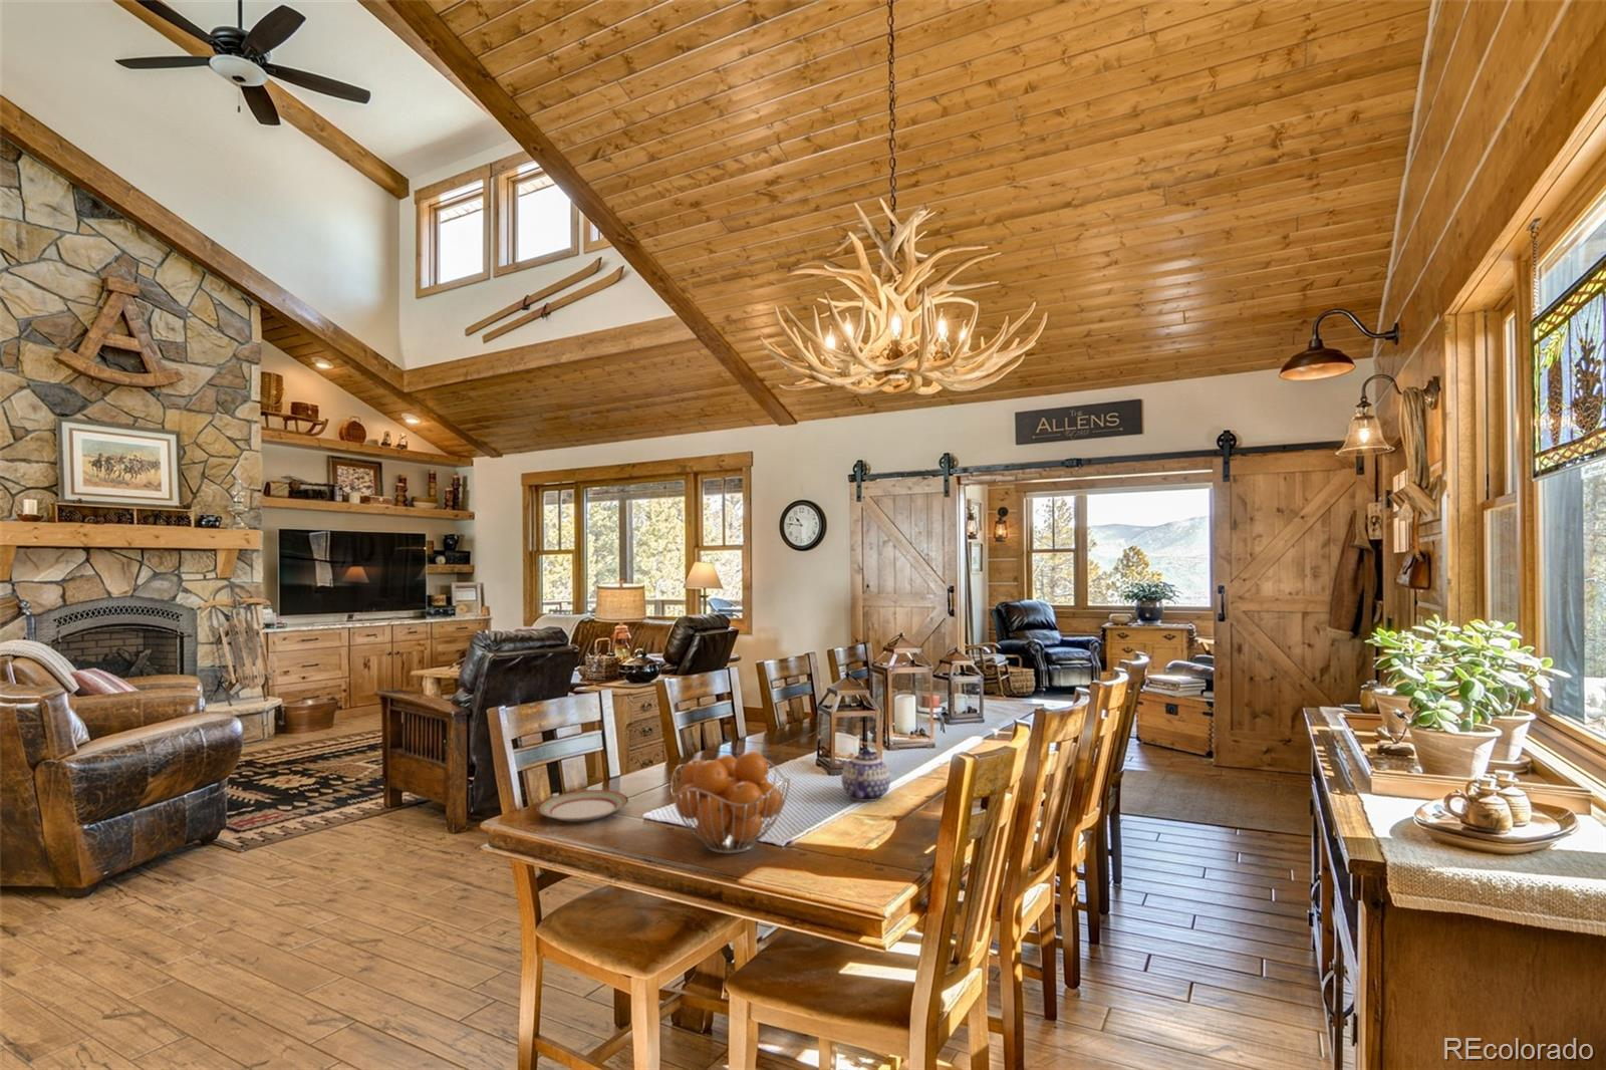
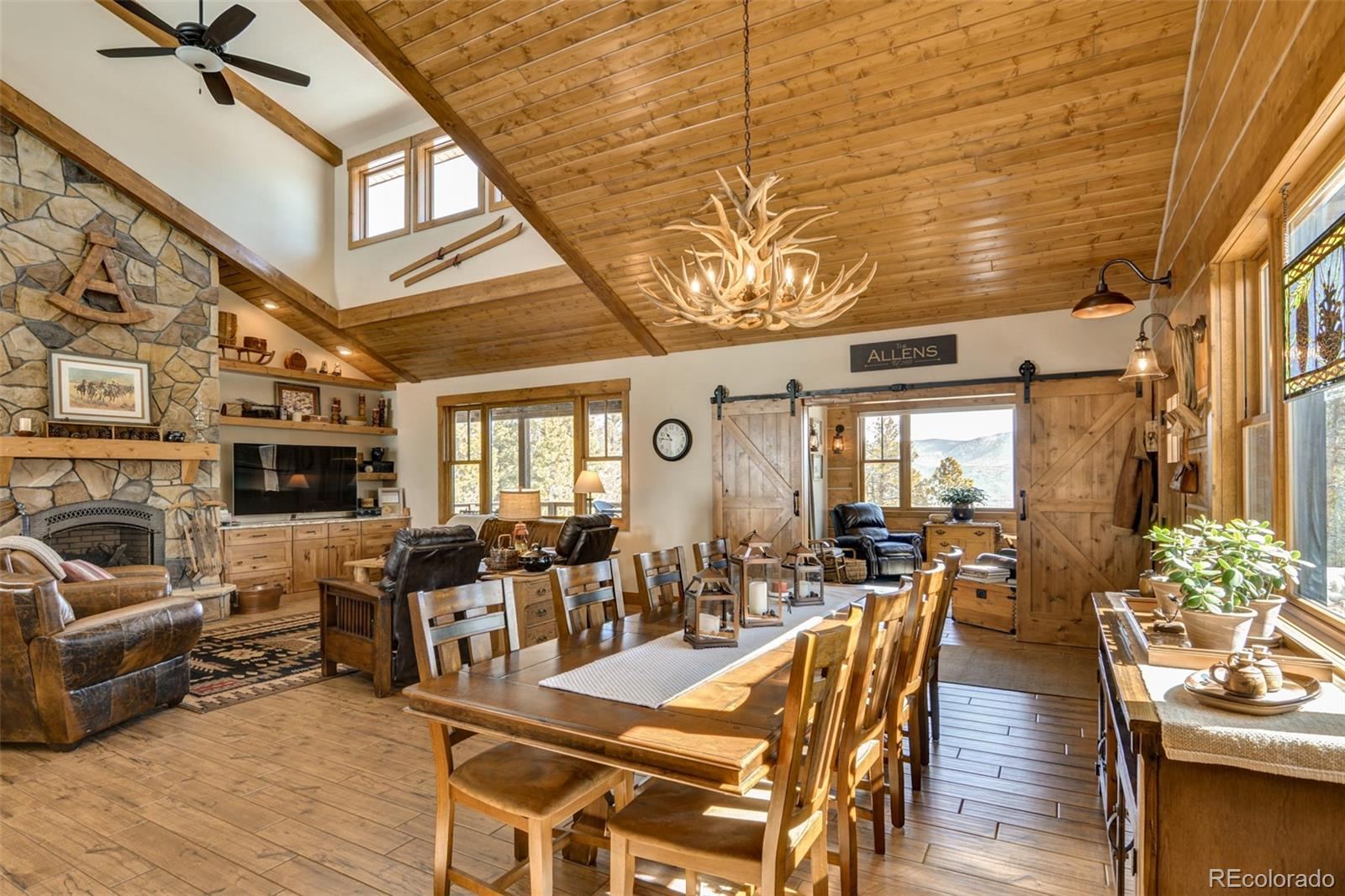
- teapot [841,748,891,802]
- fruit basket [670,751,790,855]
- plate [536,789,629,823]
